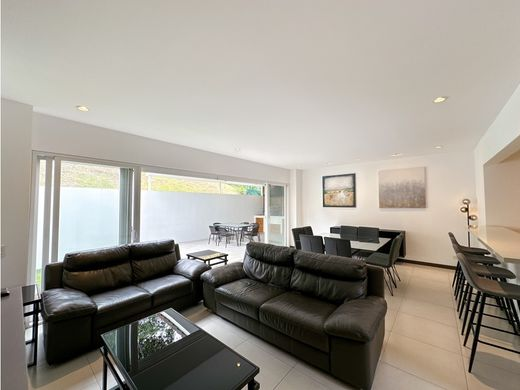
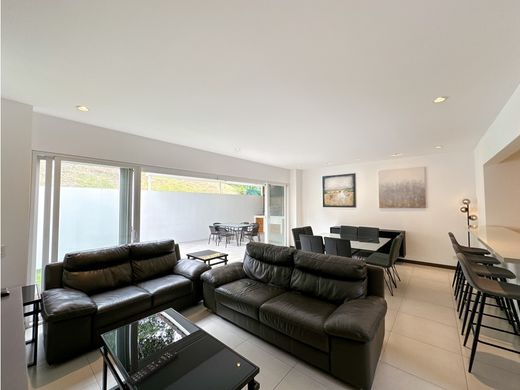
+ remote control [125,349,179,388]
